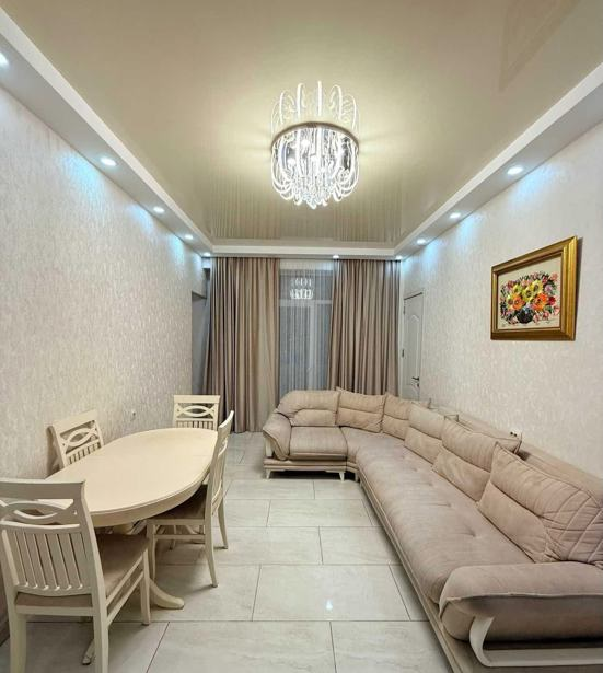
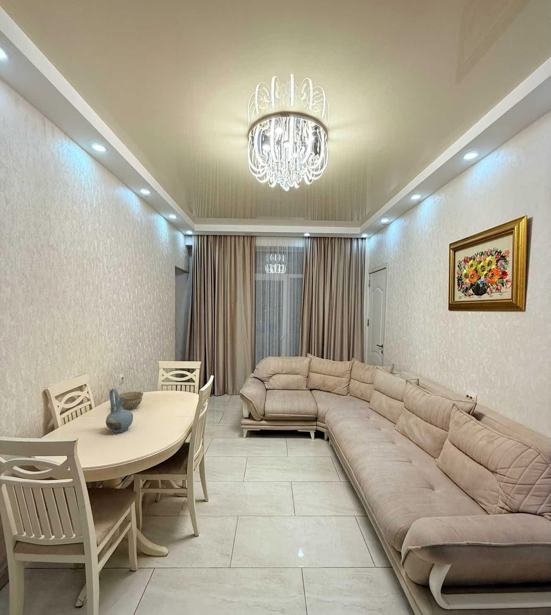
+ bowl [119,391,144,411]
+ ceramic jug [105,388,134,434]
